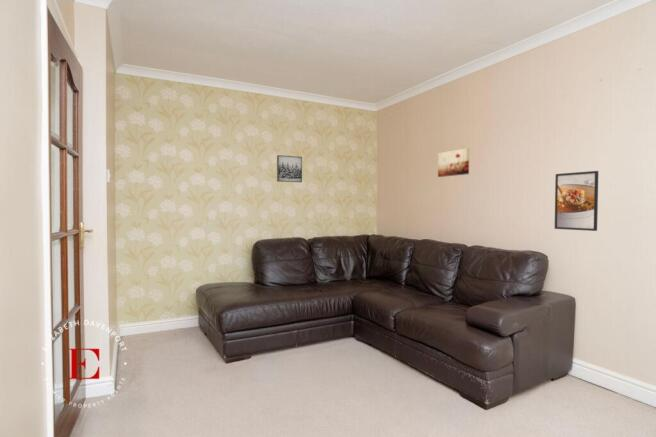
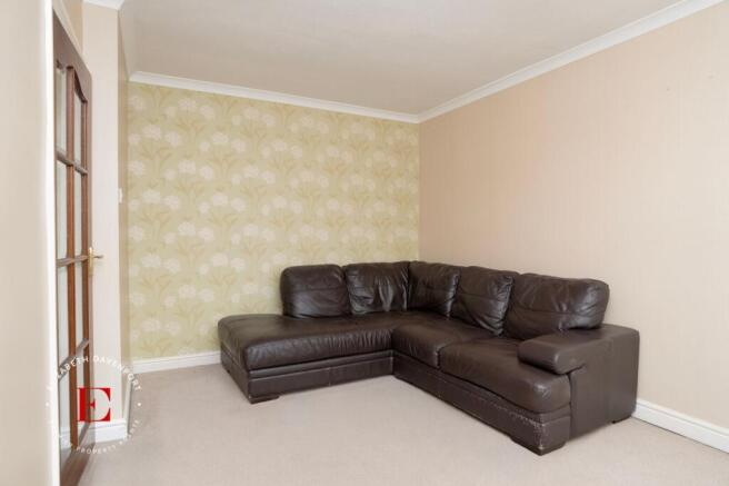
- wall art [276,154,303,183]
- wall art [437,147,470,178]
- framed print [554,170,599,232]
